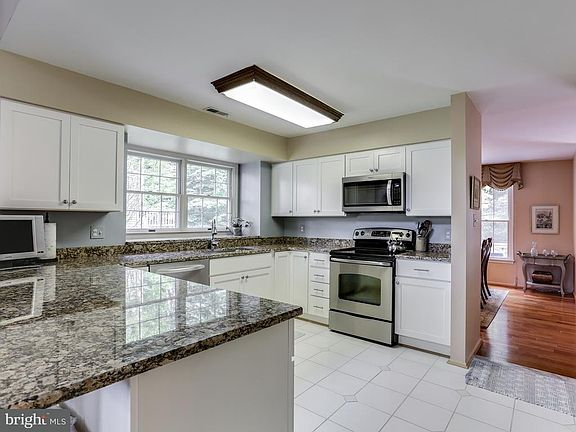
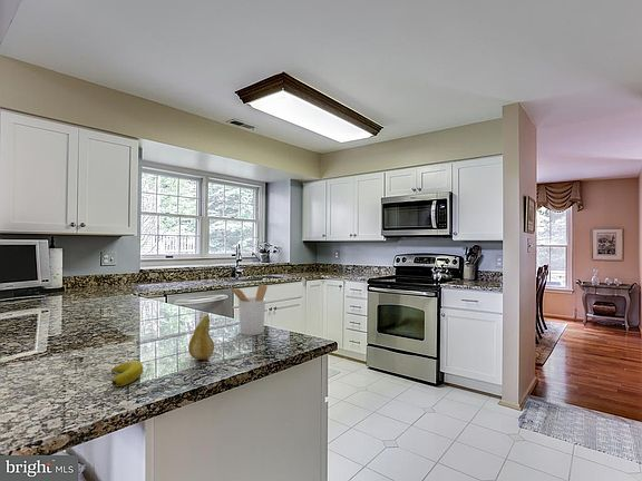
+ fruit [187,314,215,361]
+ utensil holder [228,283,269,336]
+ banana [110,360,144,387]
